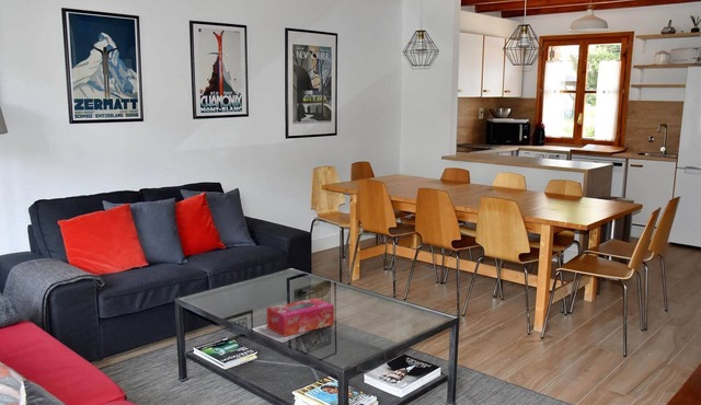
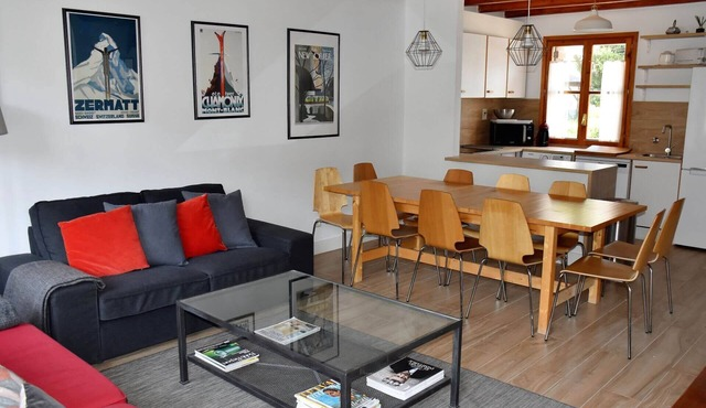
- tissue box [266,297,335,338]
